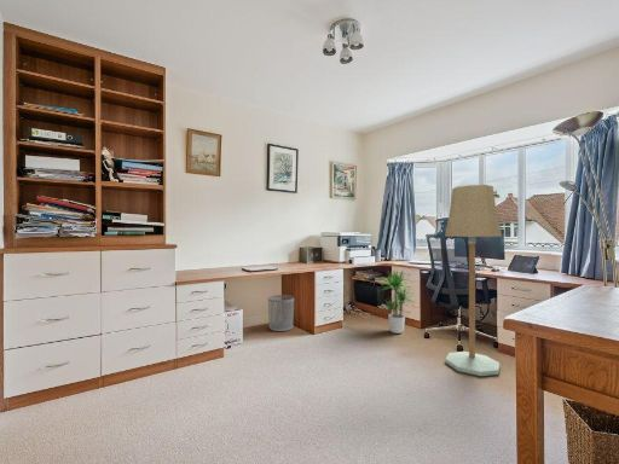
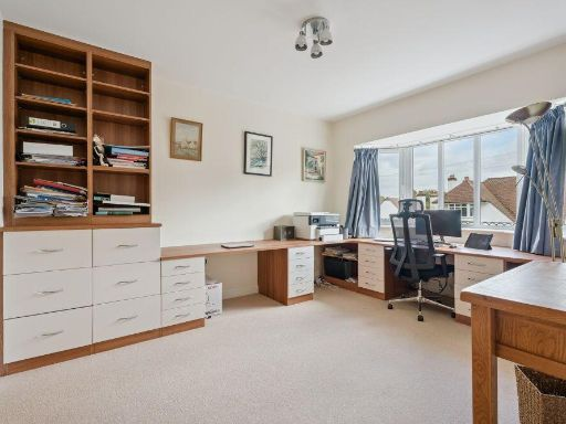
- potted plant [377,268,418,335]
- waste bin [267,294,295,332]
- floor lamp [444,184,503,377]
